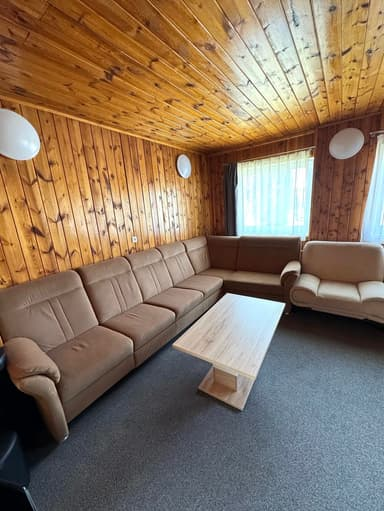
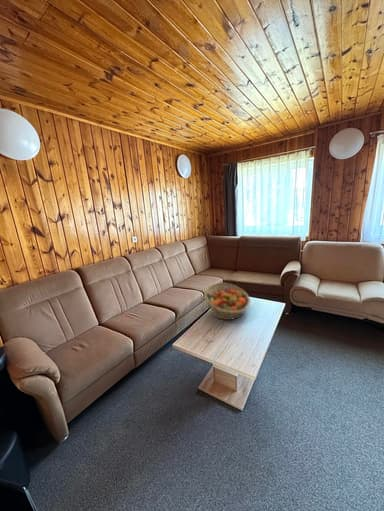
+ fruit basket [203,282,251,321]
